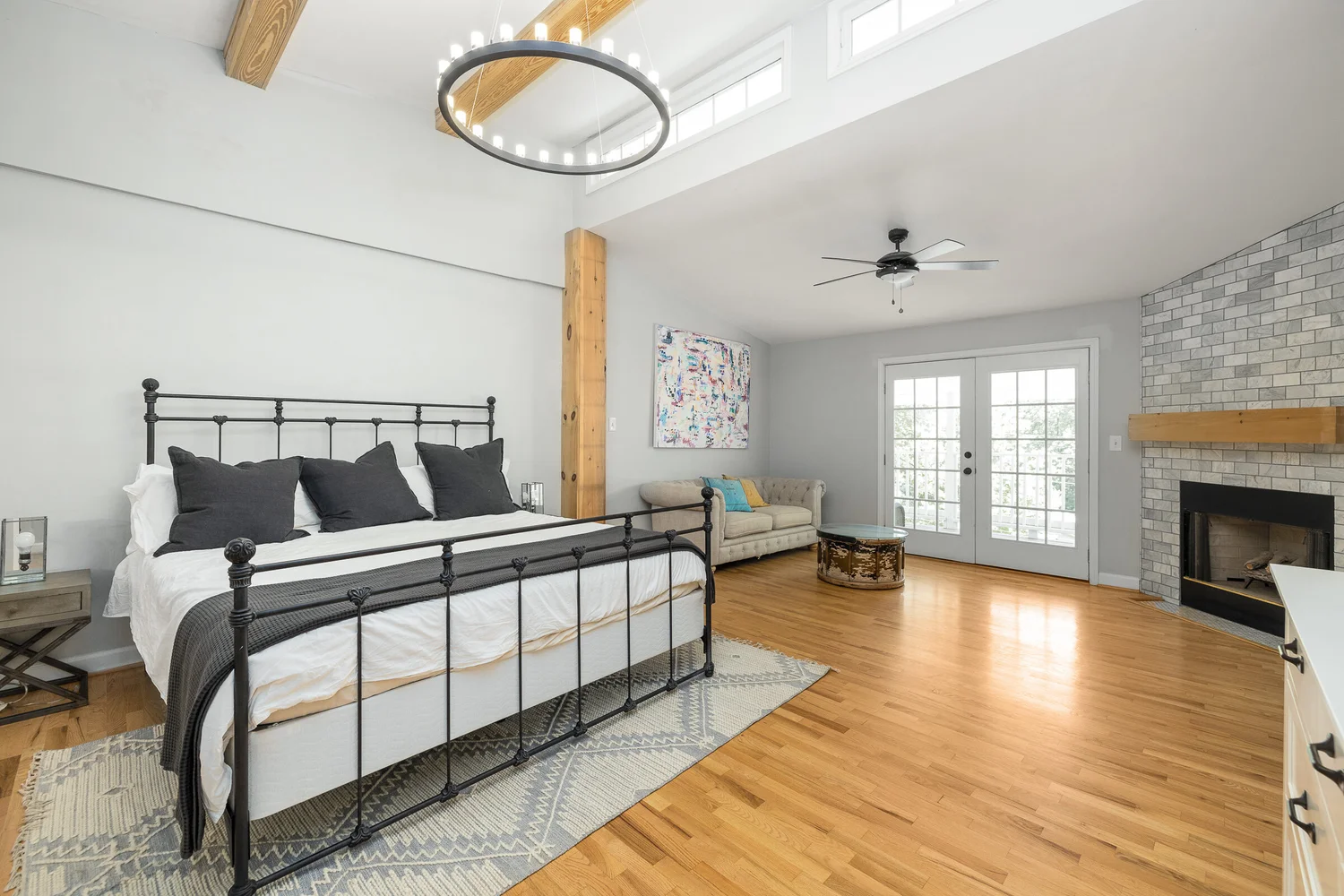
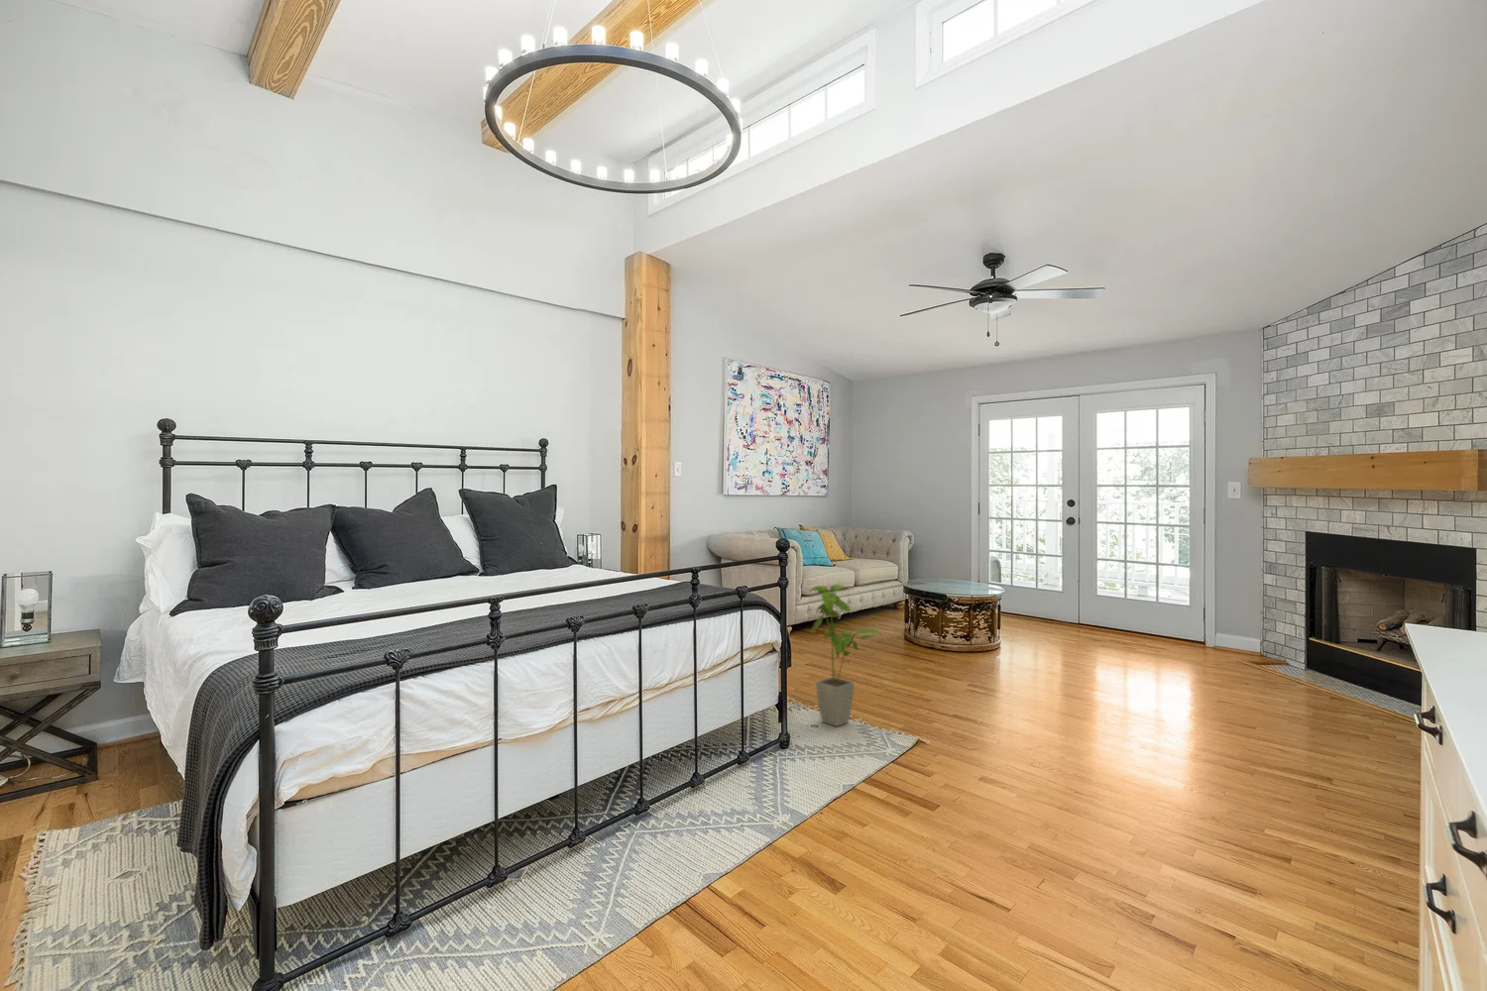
+ house plant [808,584,885,728]
